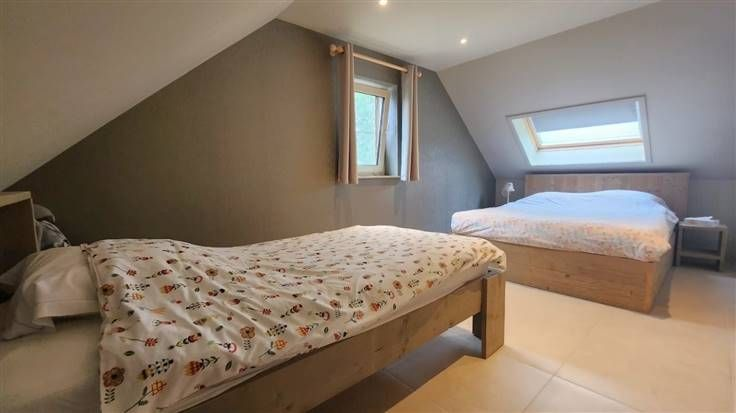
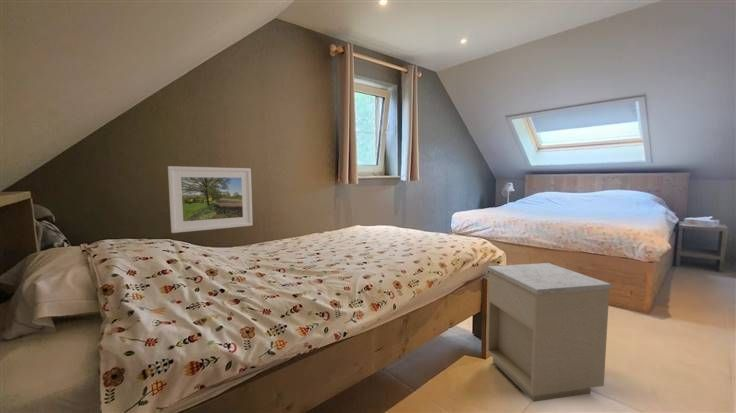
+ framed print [167,165,254,234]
+ nightstand [486,262,612,403]
